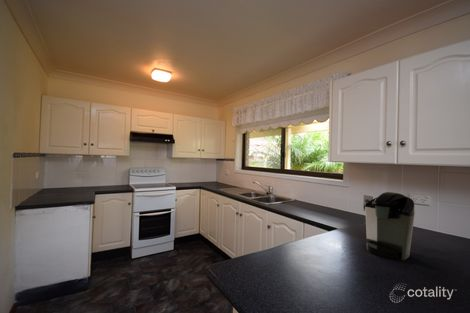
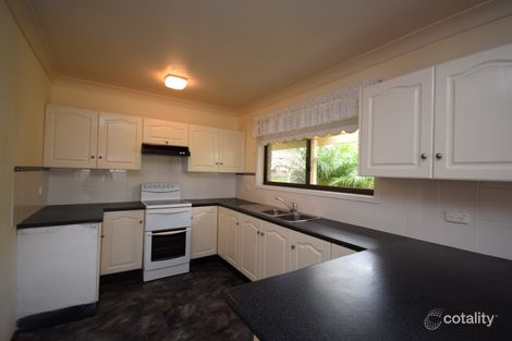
- coffee maker [362,191,416,261]
